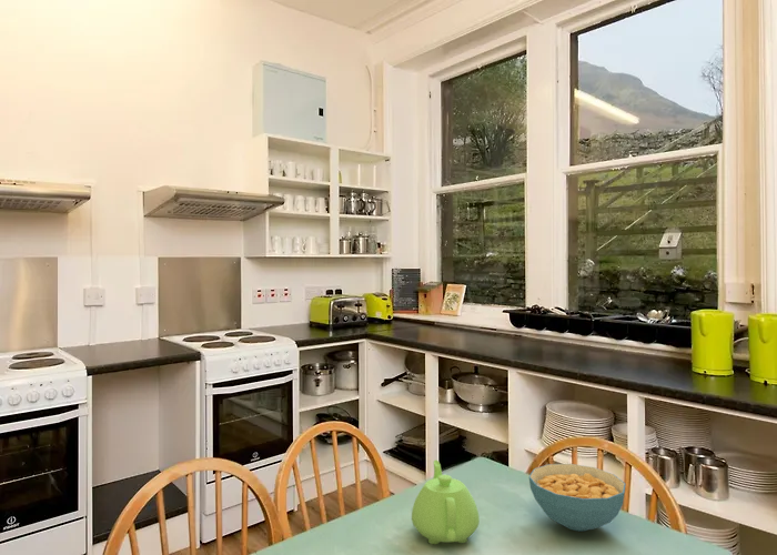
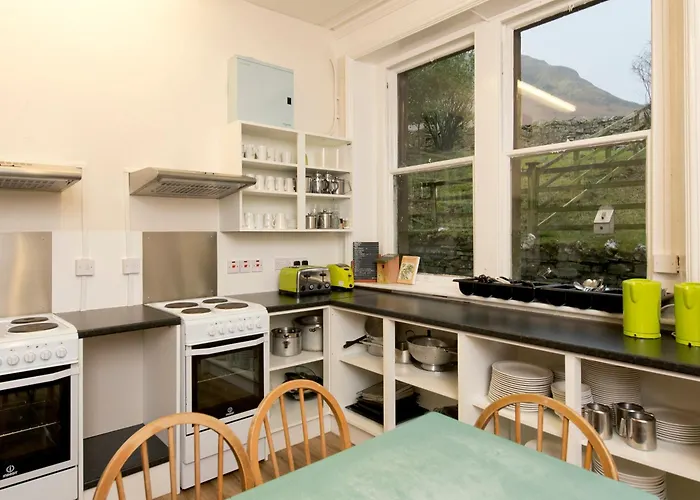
- cereal bowl [527,463,627,532]
- teapot [411,458,481,545]
